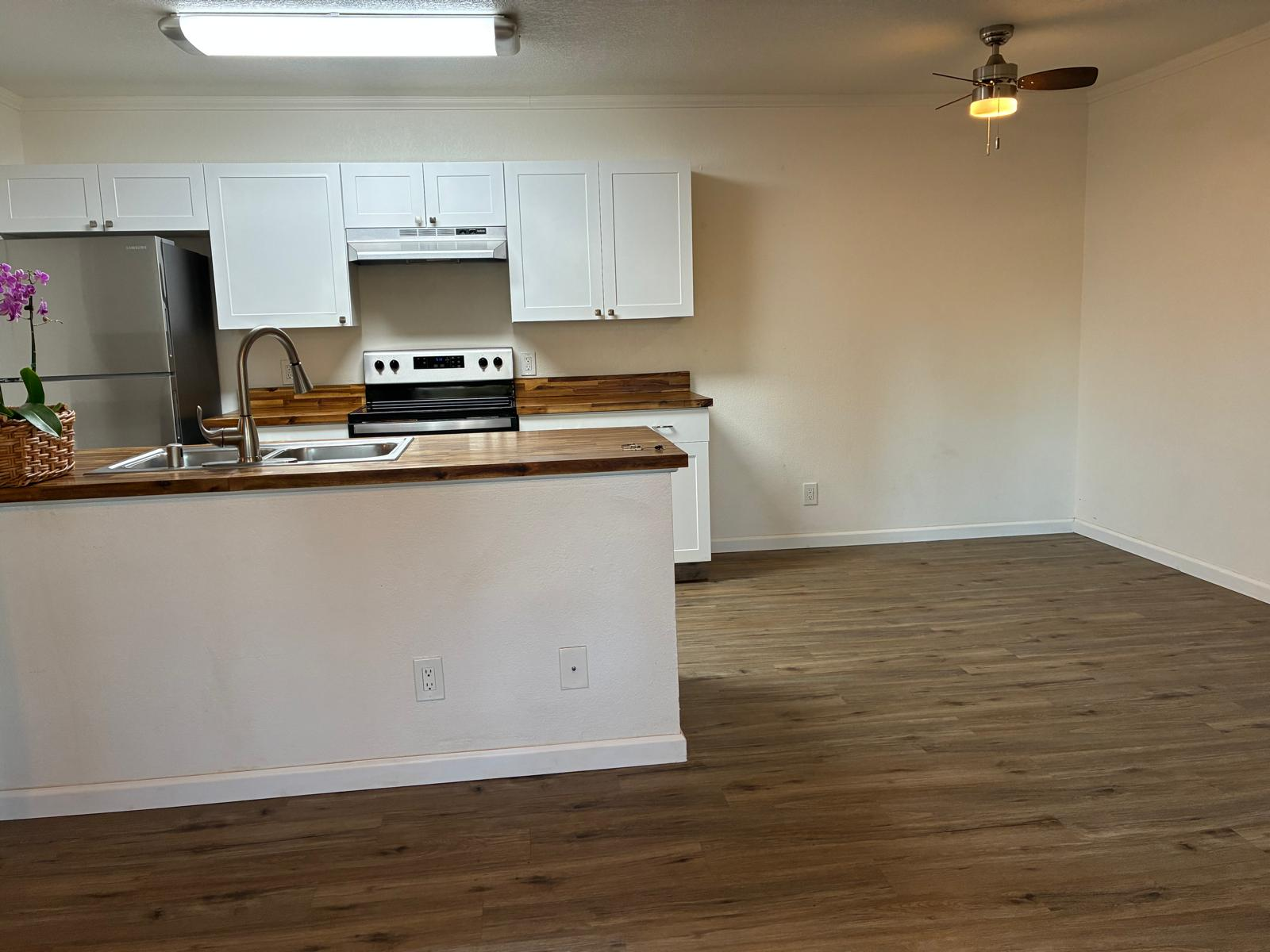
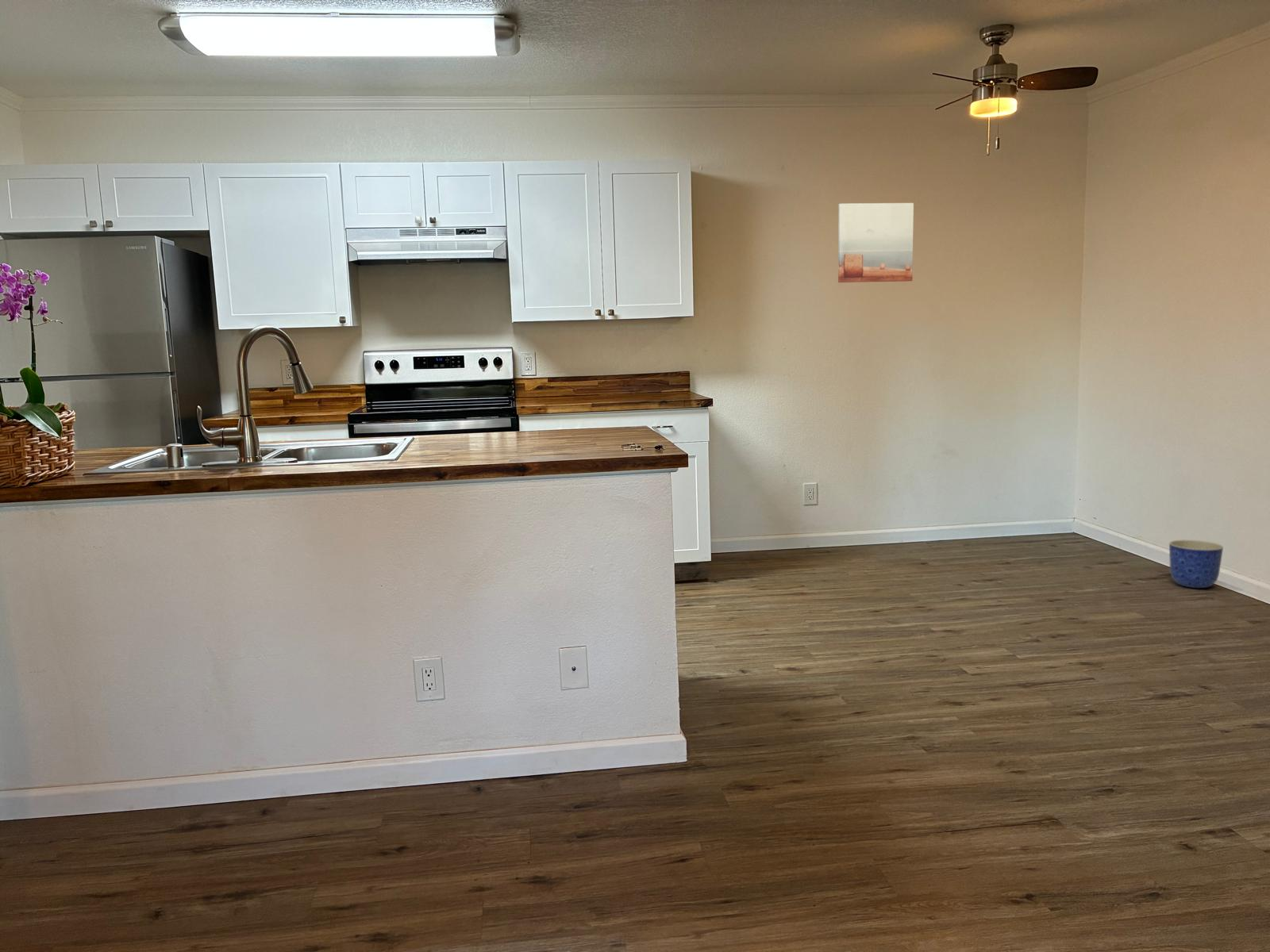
+ planter [1168,539,1224,589]
+ wall art [837,202,914,283]
